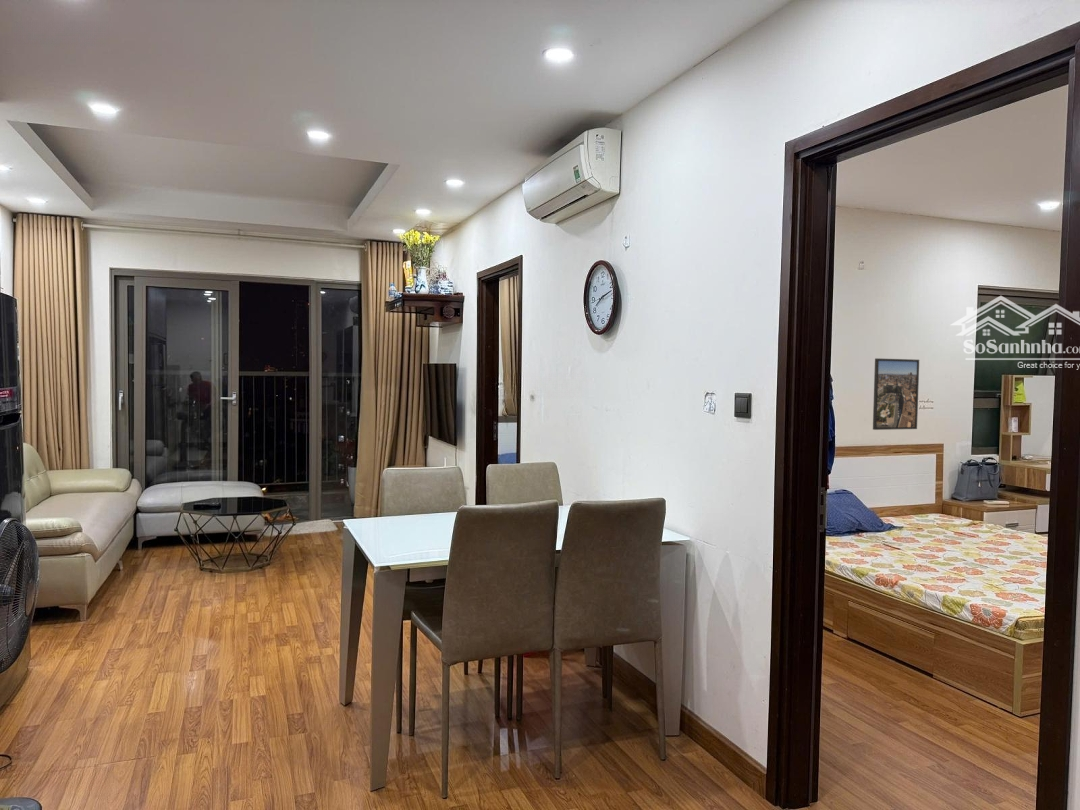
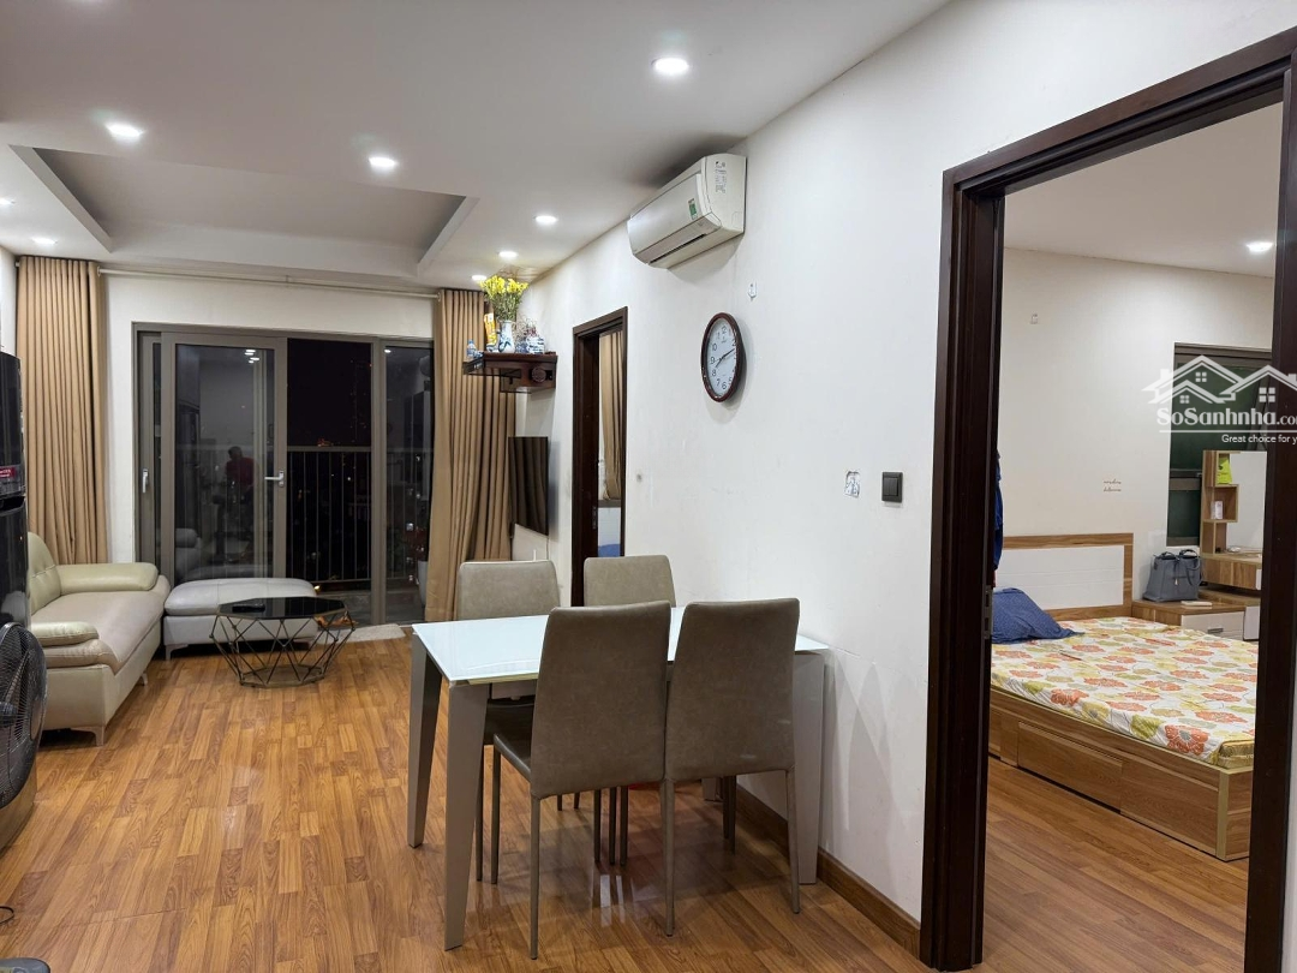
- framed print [872,357,920,431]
